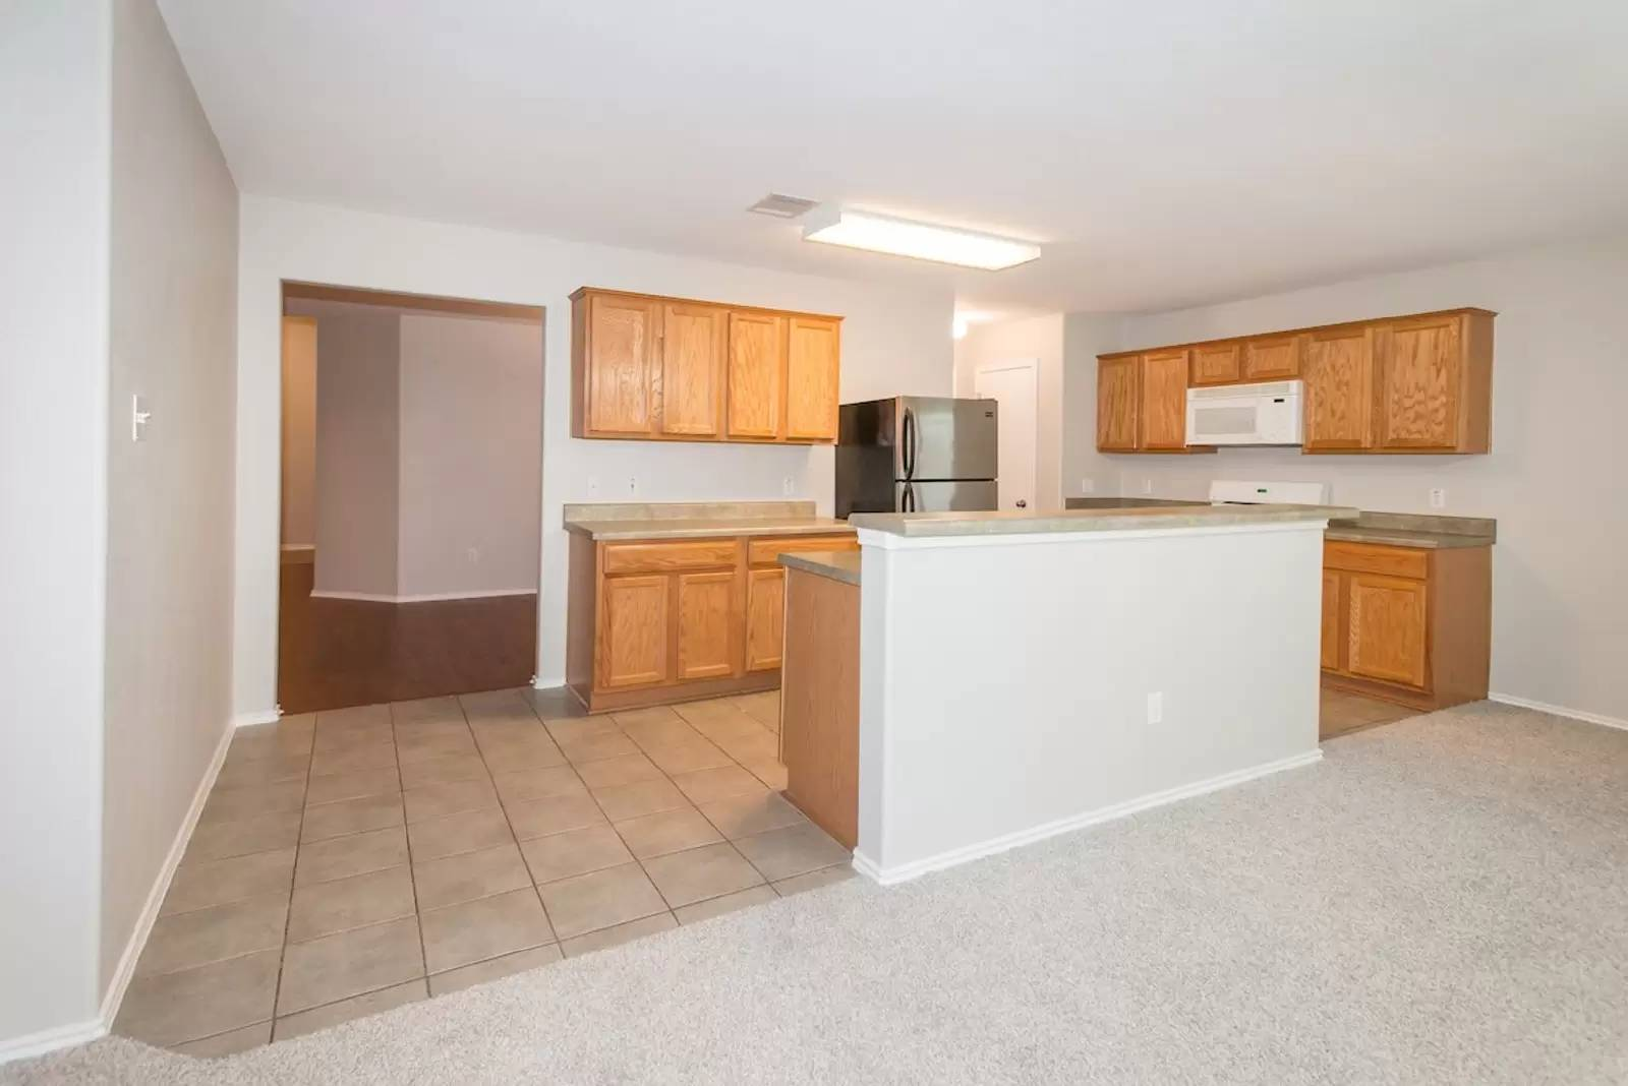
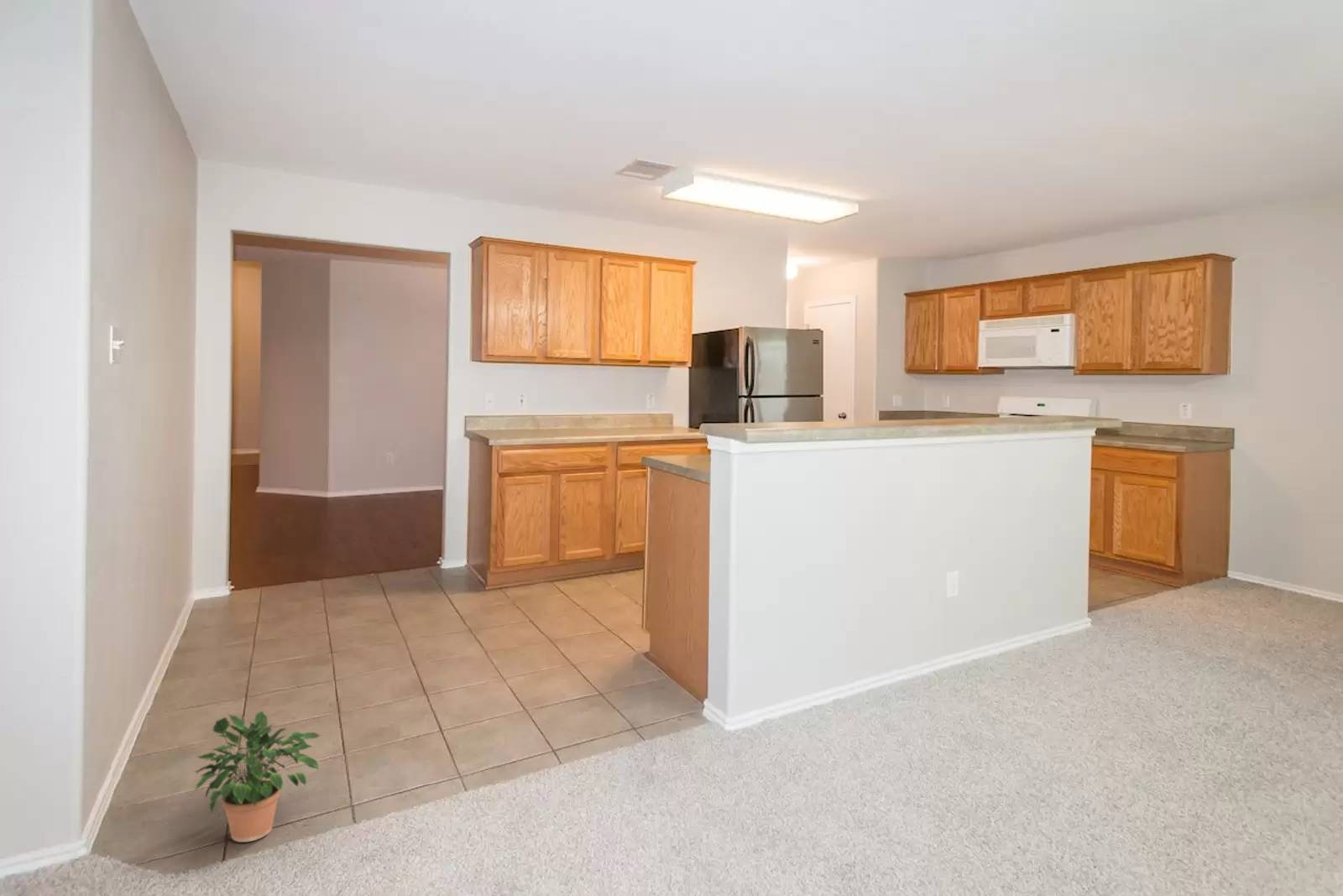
+ potted plant [192,709,321,843]
